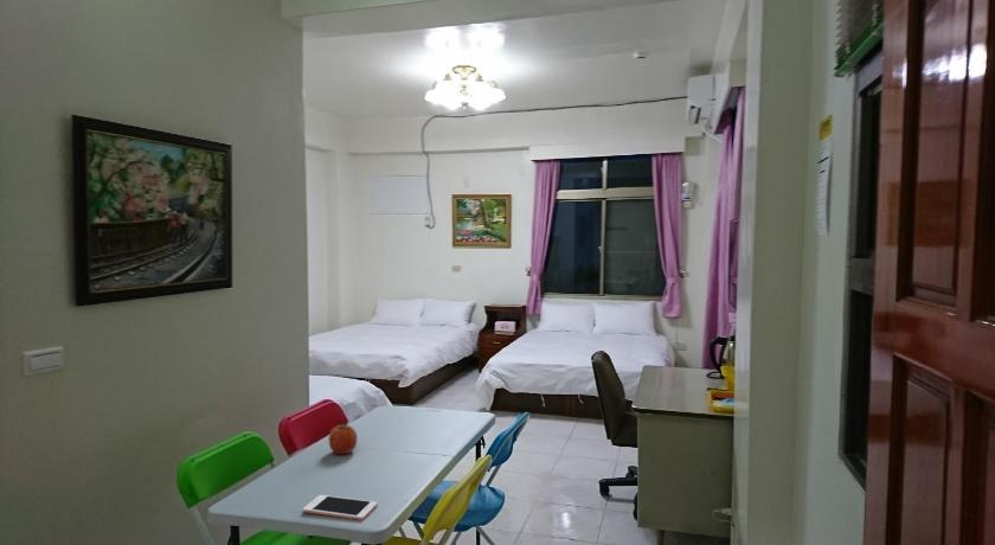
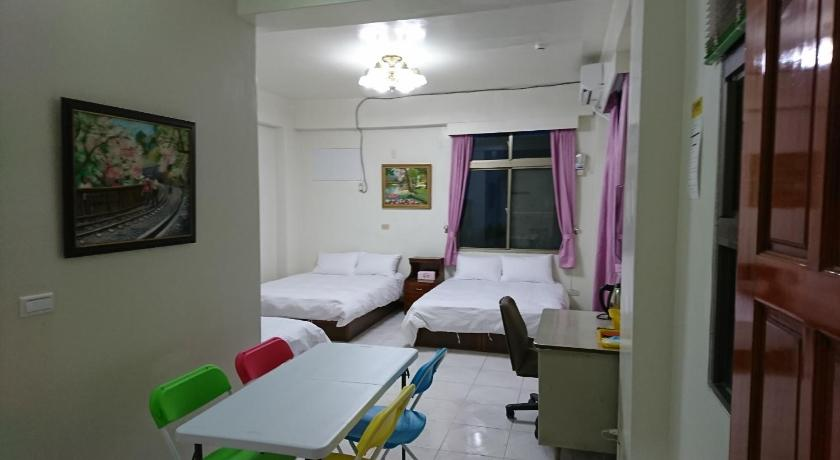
- cell phone [302,494,378,521]
- fruit [328,423,359,455]
